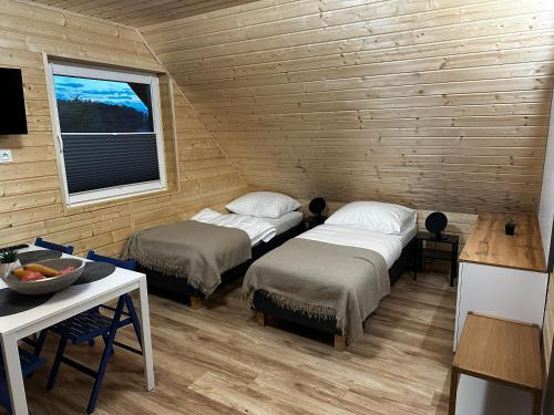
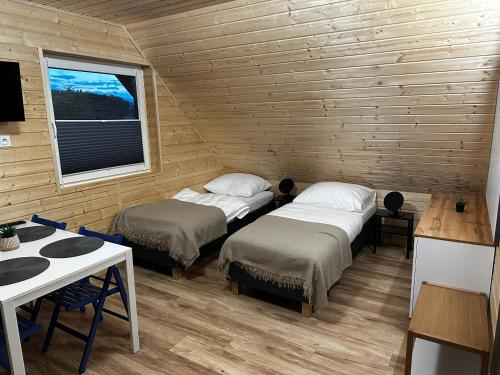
- fruit bowl [0,257,86,295]
